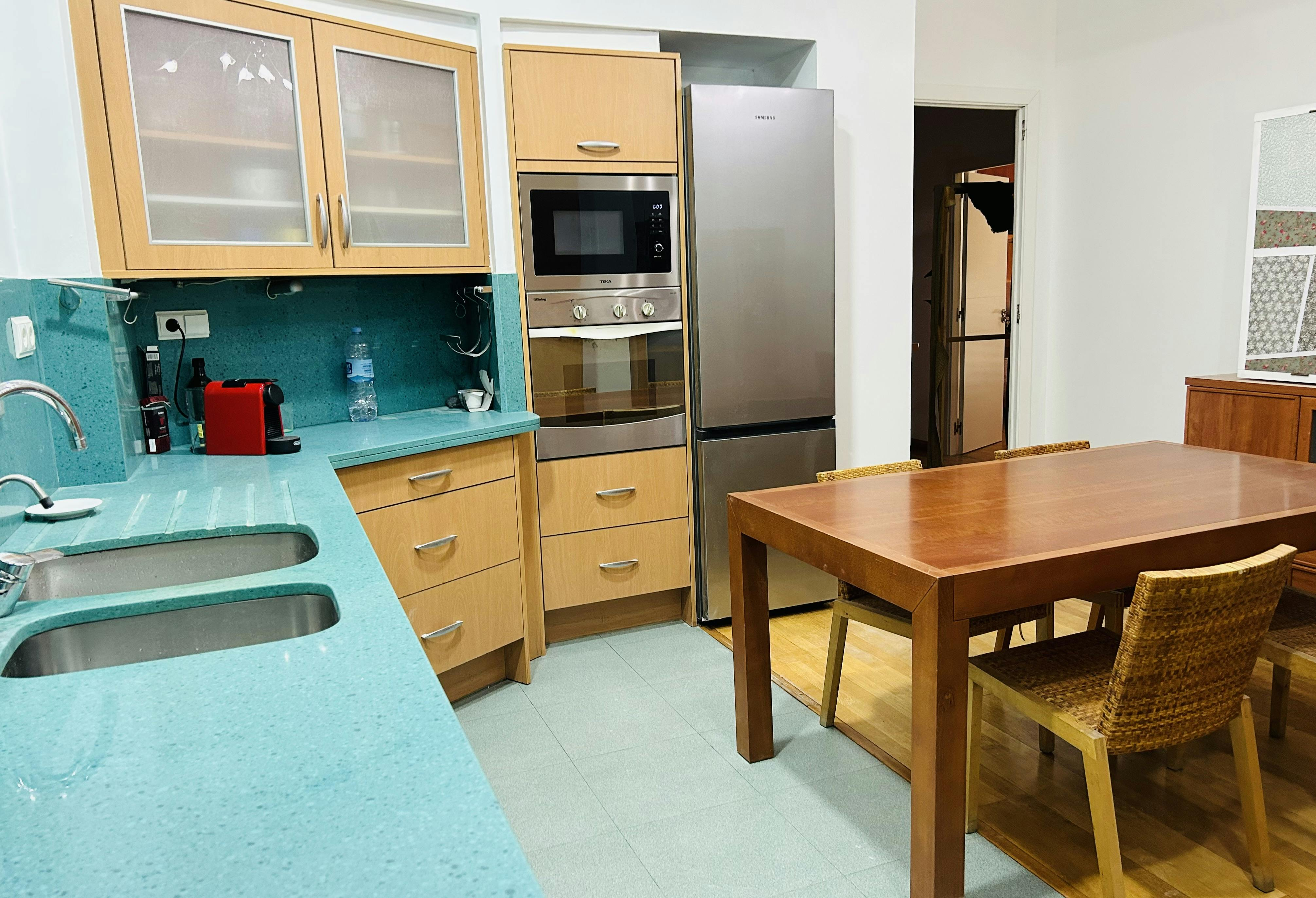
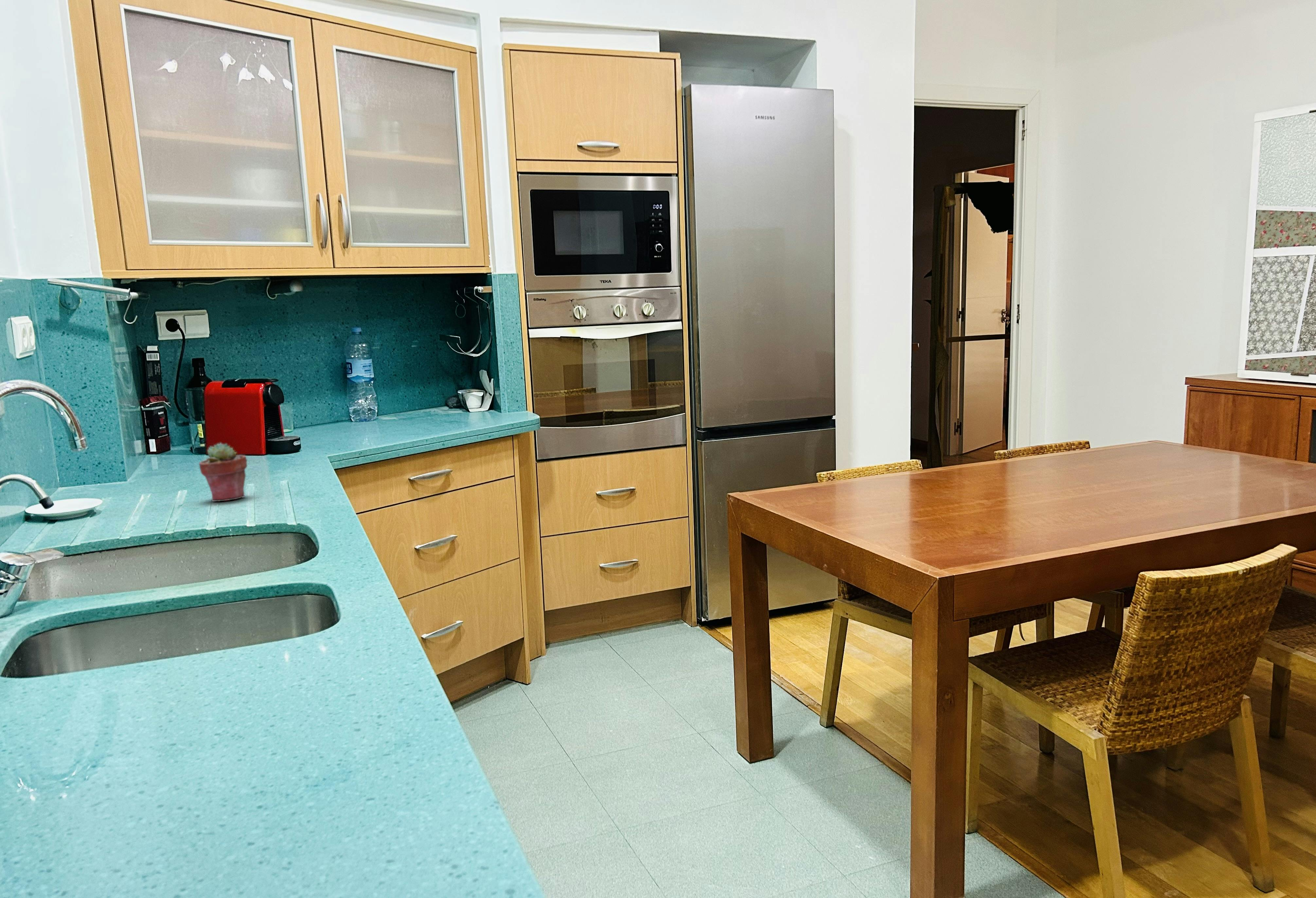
+ potted succulent [199,442,248,502]
